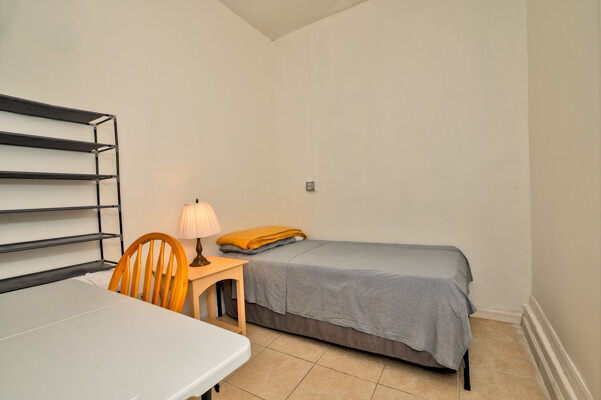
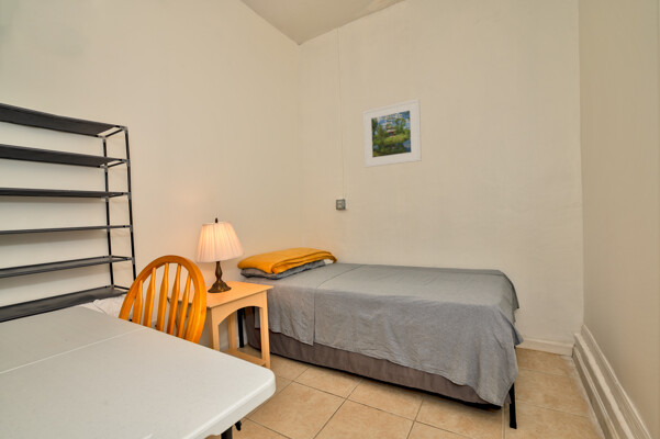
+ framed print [361,98,423,169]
